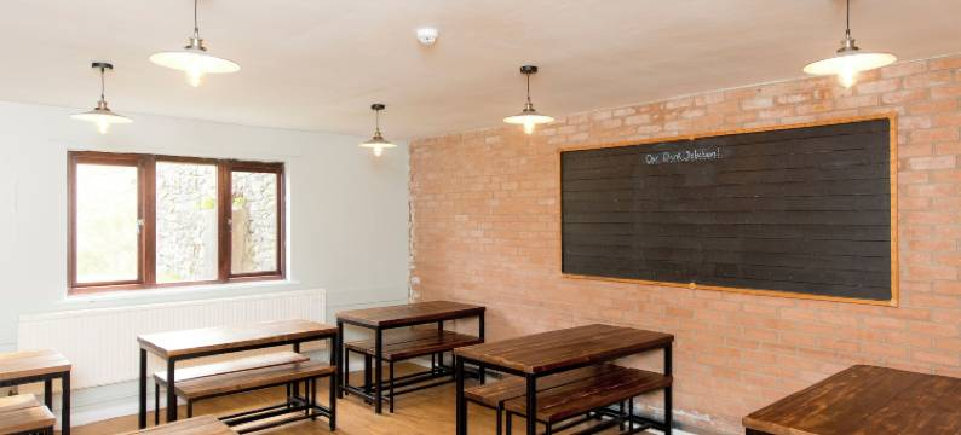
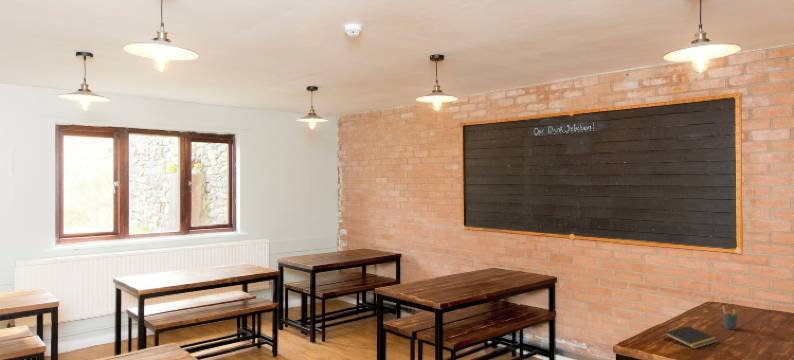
+ notepad [664,325,719,350]
+ pen holder [721,305,739,330]
